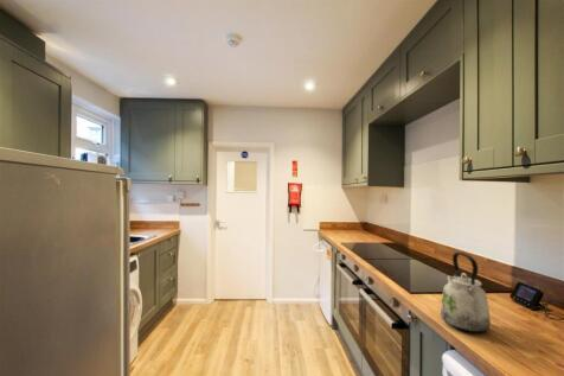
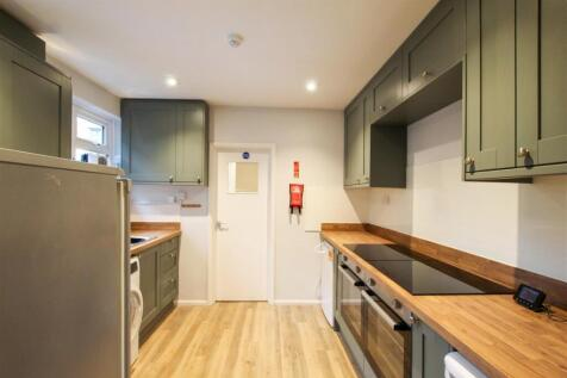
- kettle [440,251,492,333]
